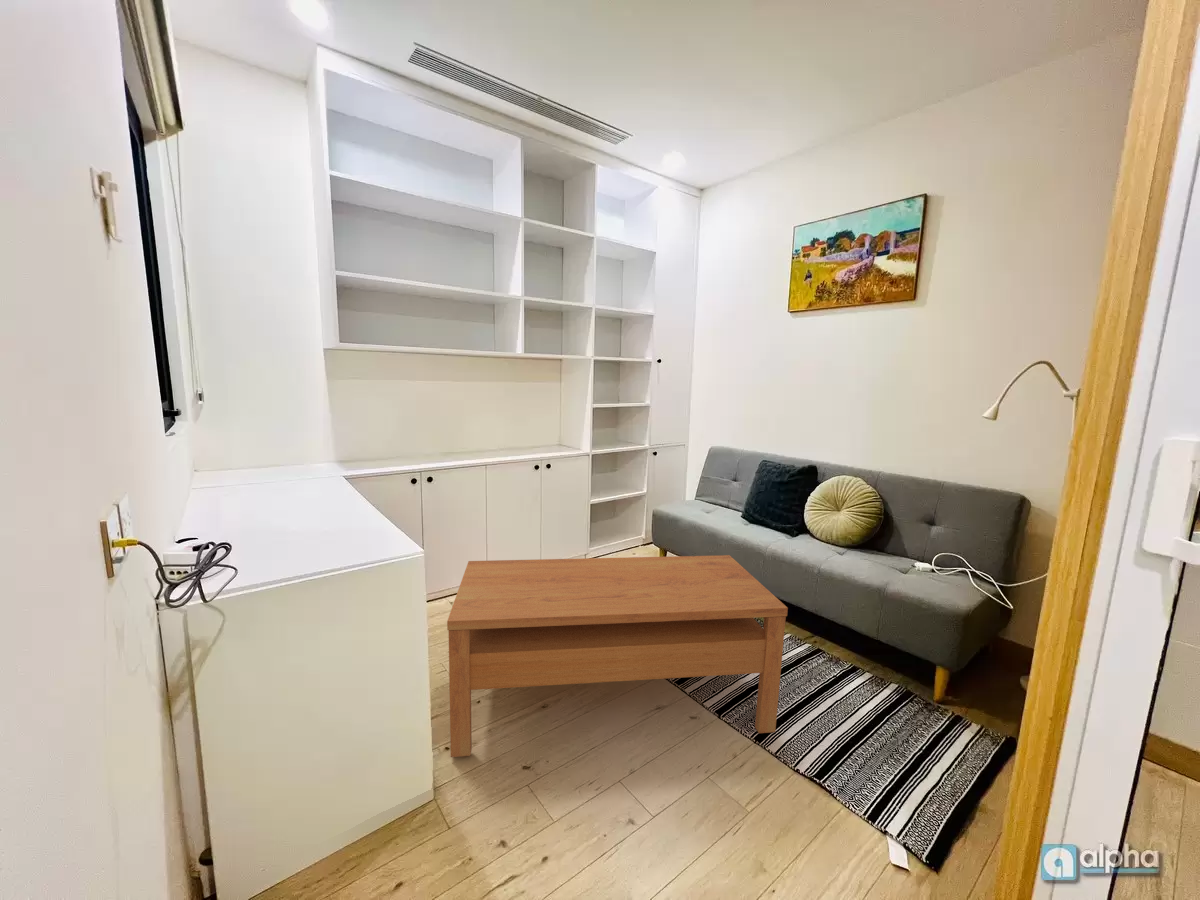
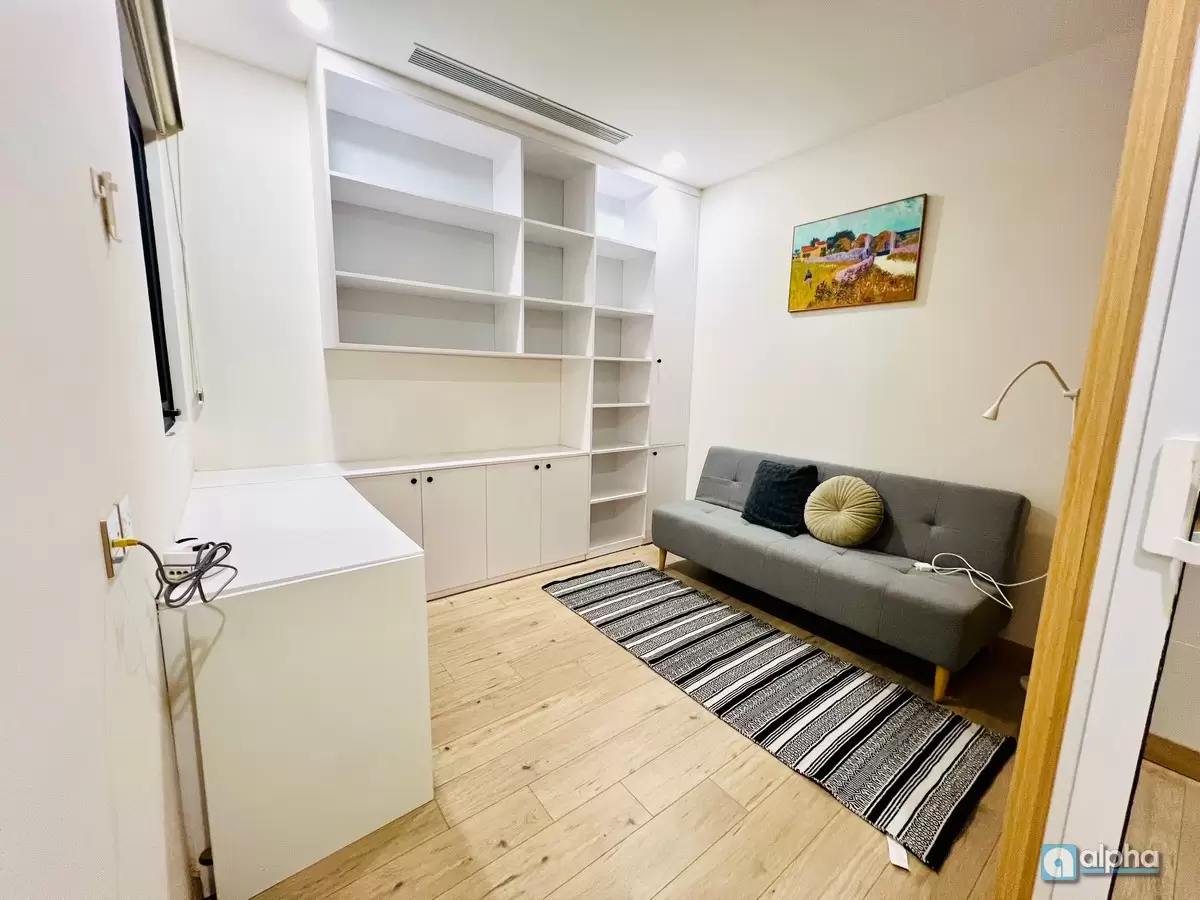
- coffee table [446,554,789,758]
